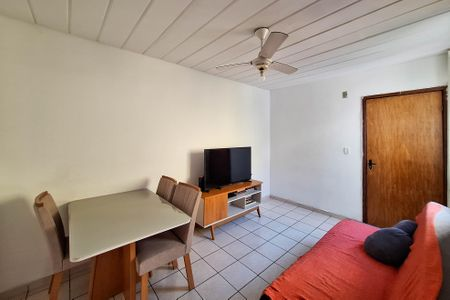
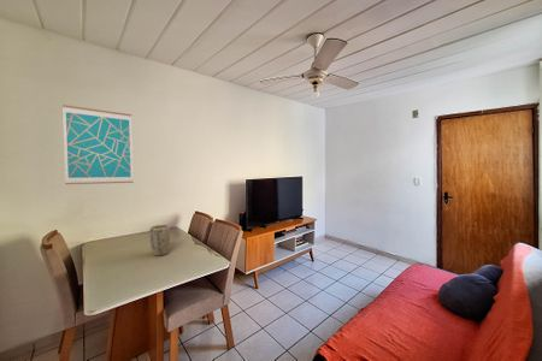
+ wall art [61,103,135,185]
+ plant pot [149,224,171,256]
